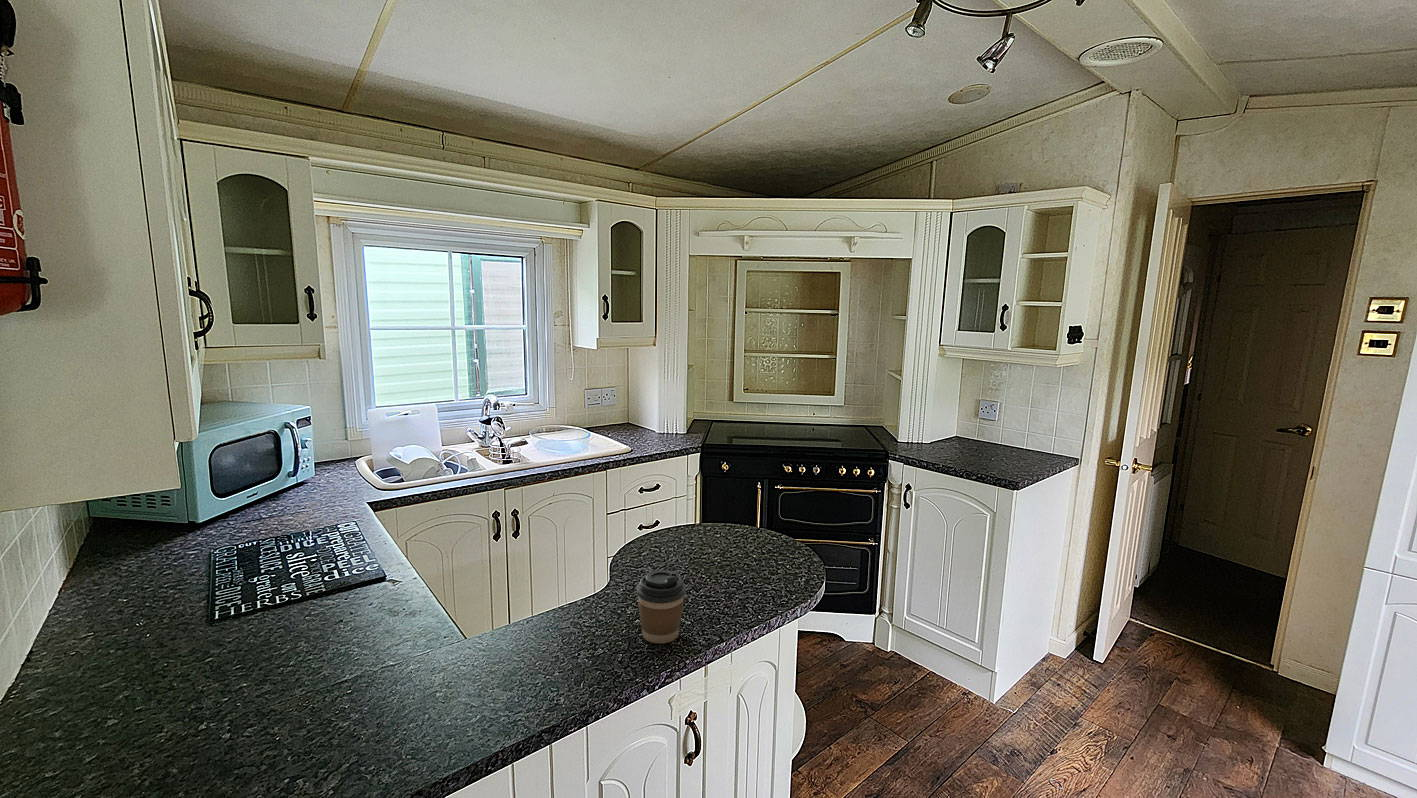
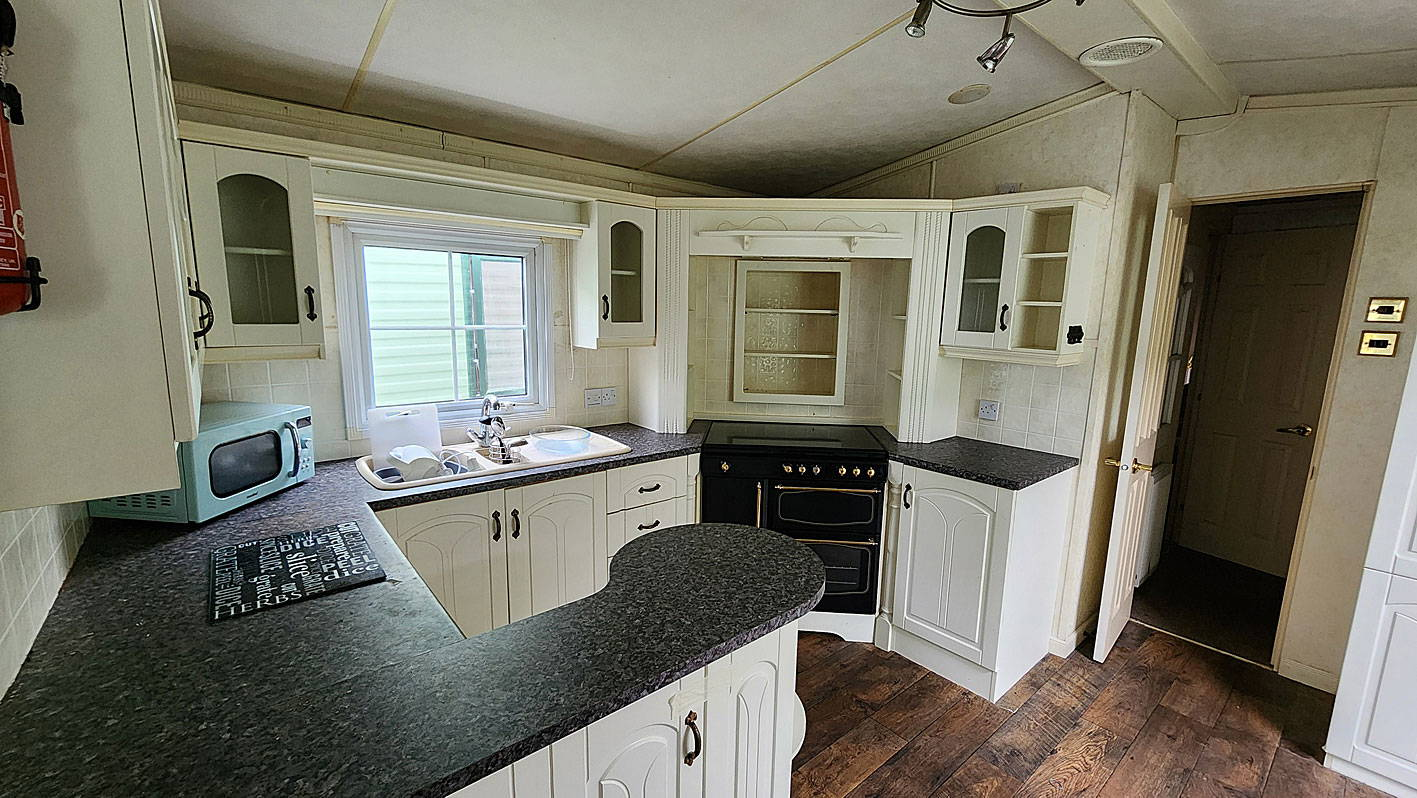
- coffee cup [636,569,687,644]
